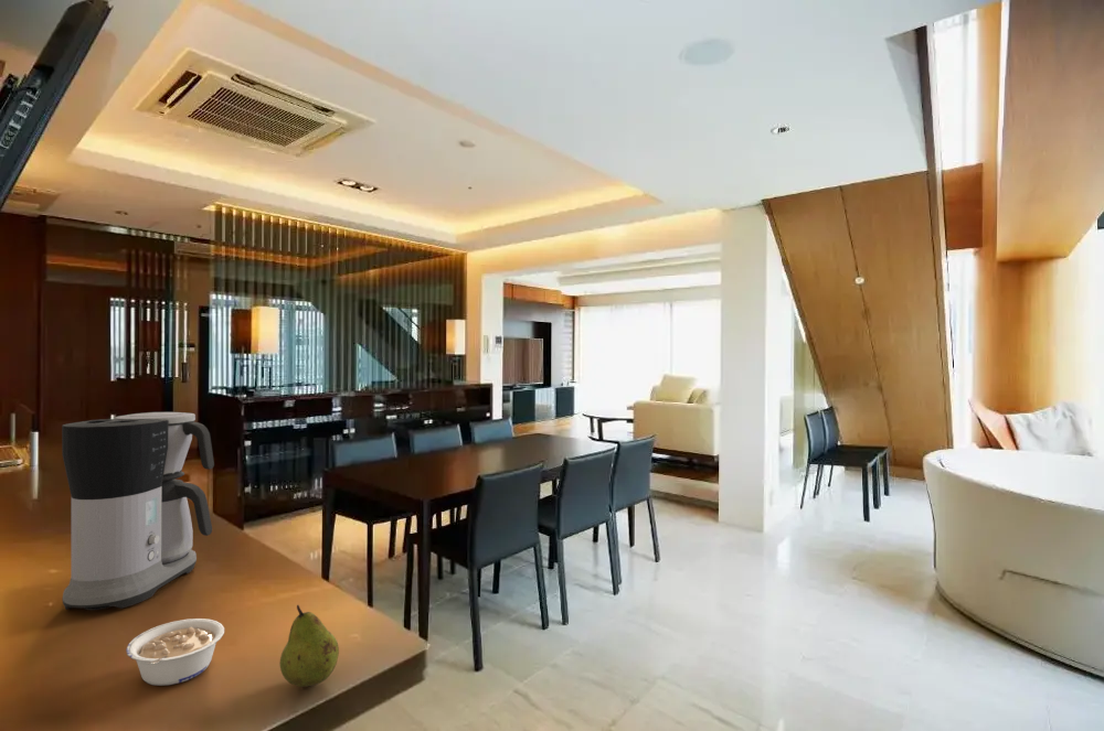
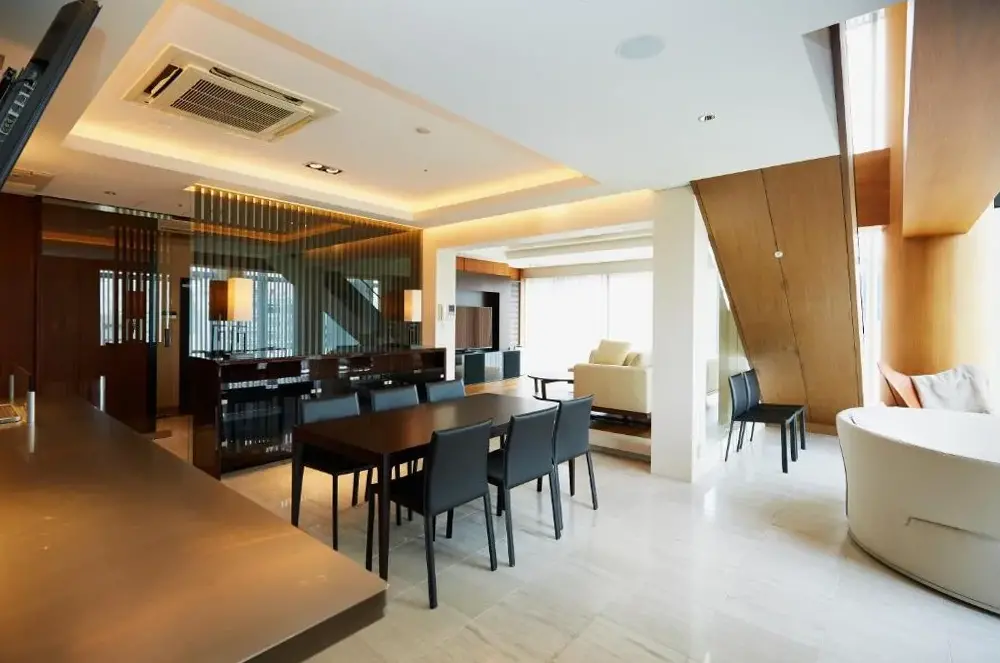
- coffee maker [61,411,215,611]
- legume [125,617,225,687]
- fruit [278,604,340,688]
